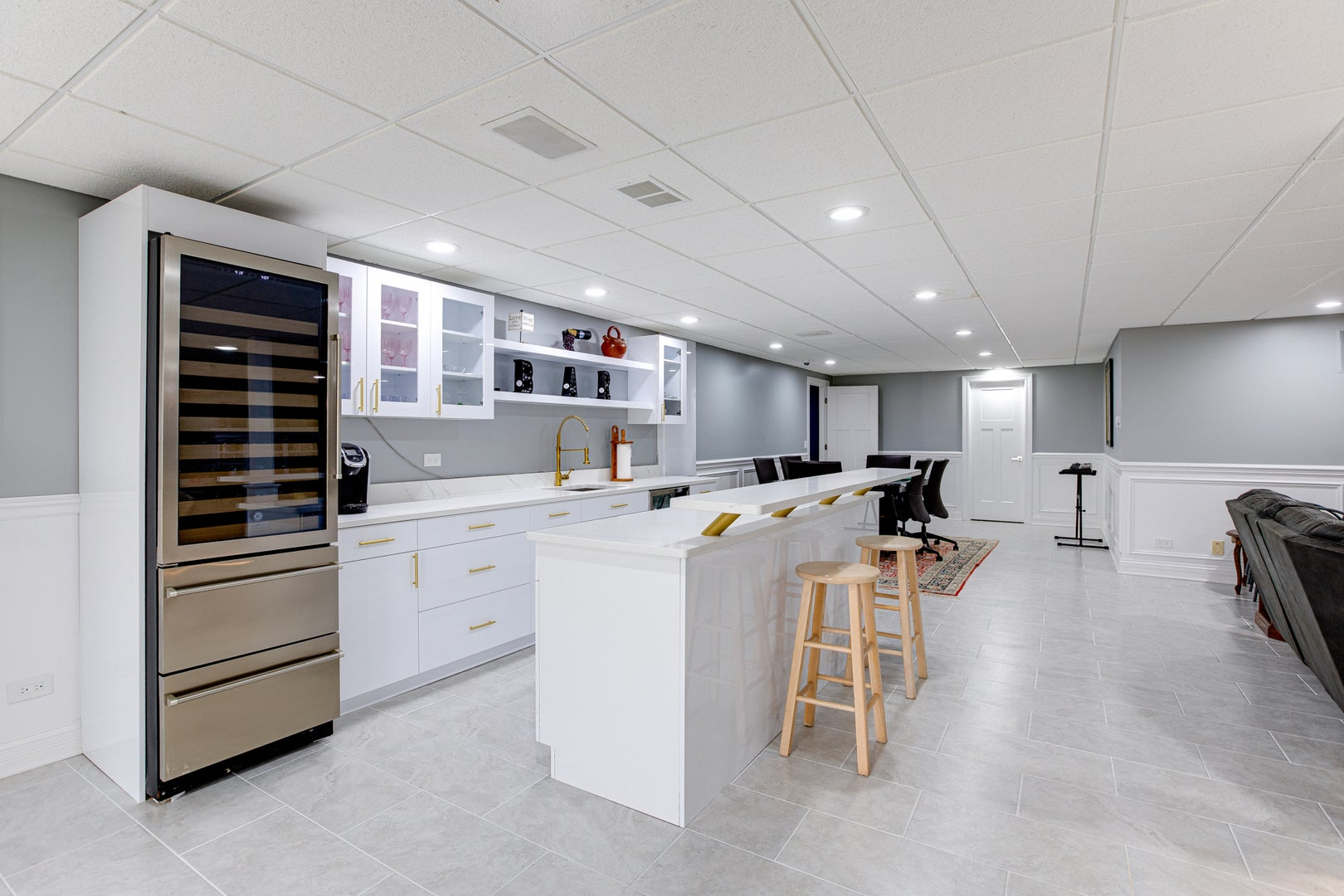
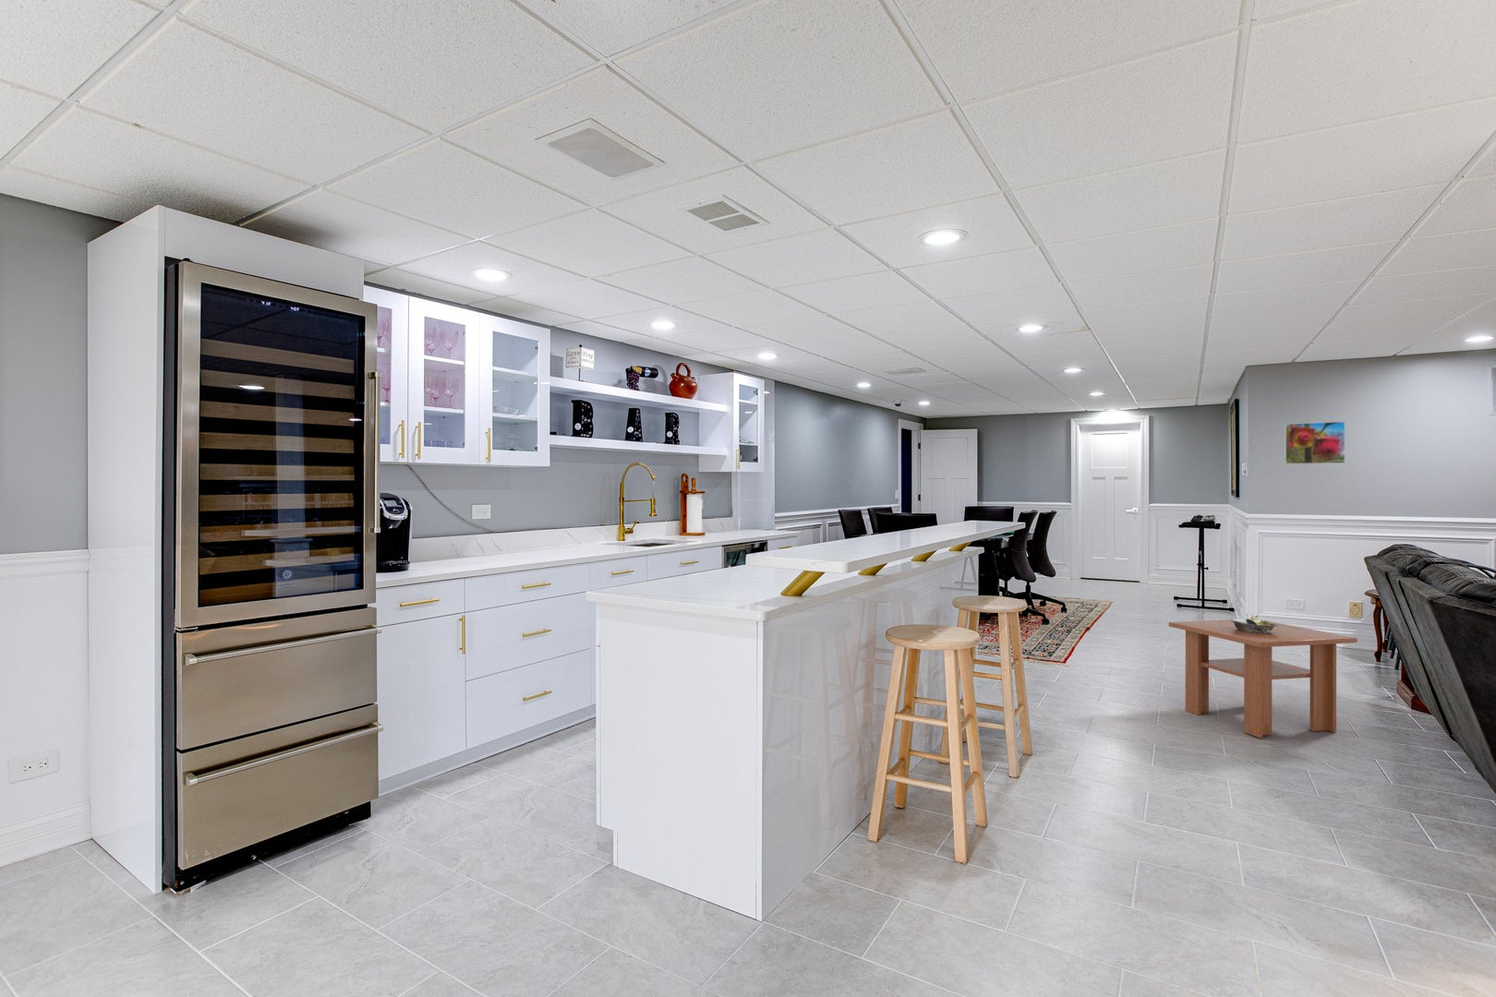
+ coffee table [1168,619,1358,739]
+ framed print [1283,419,1347,465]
+ decorative bowl [1230,613,1276,633]
